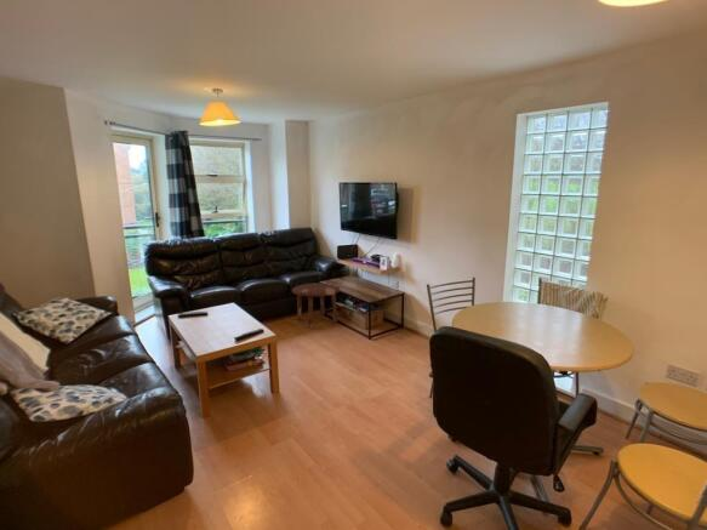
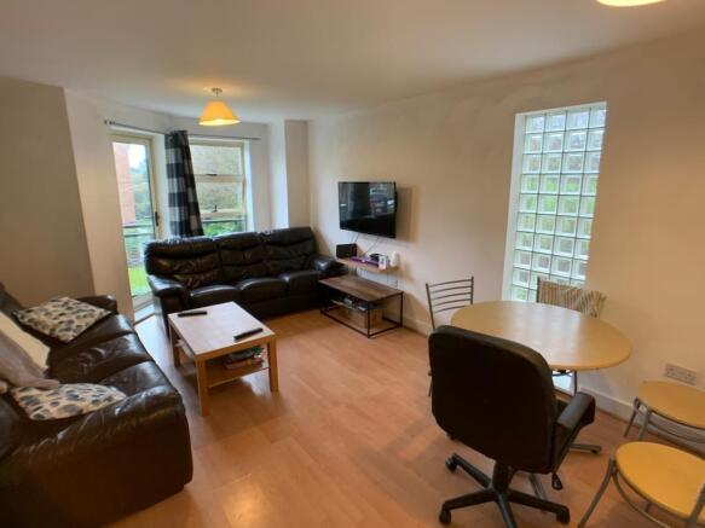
- side table [291,281,341,329]
